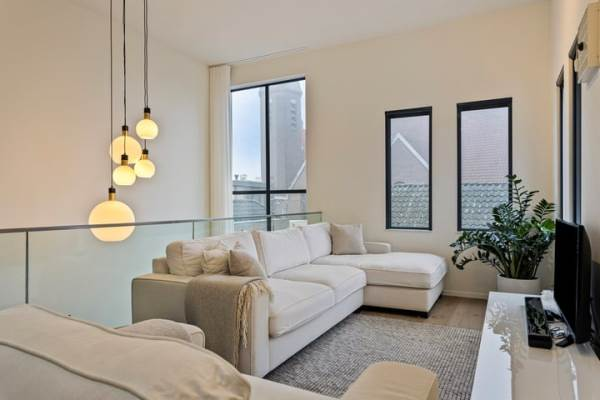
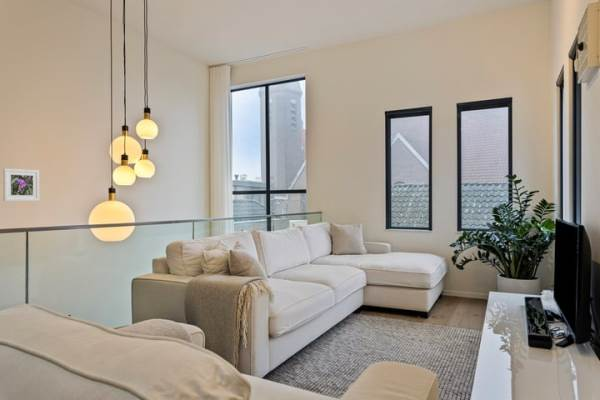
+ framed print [2,167,40,202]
